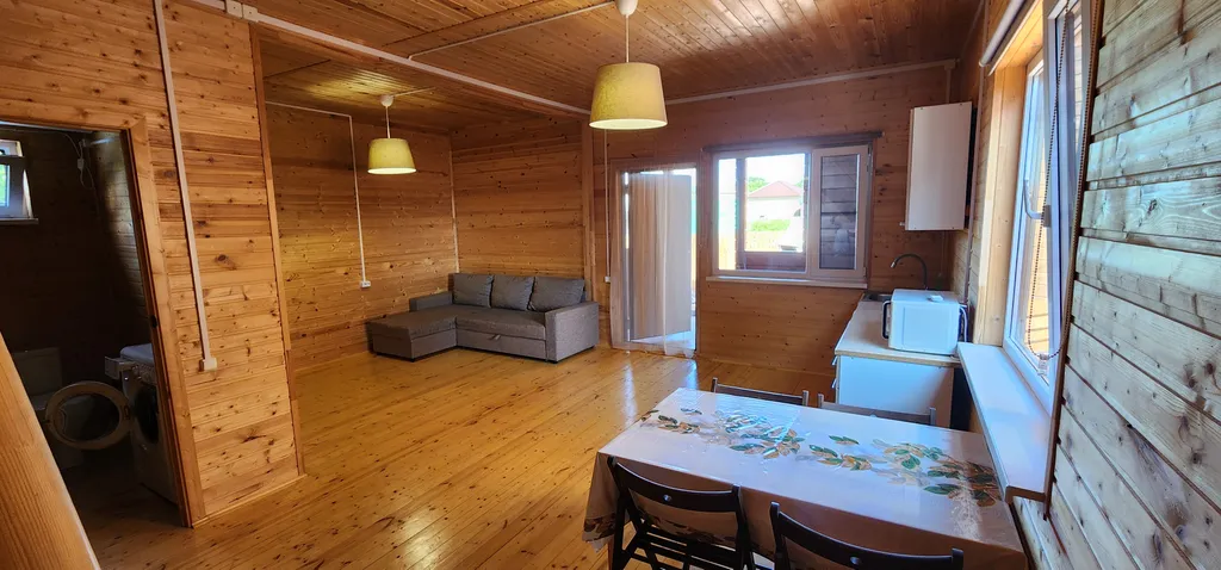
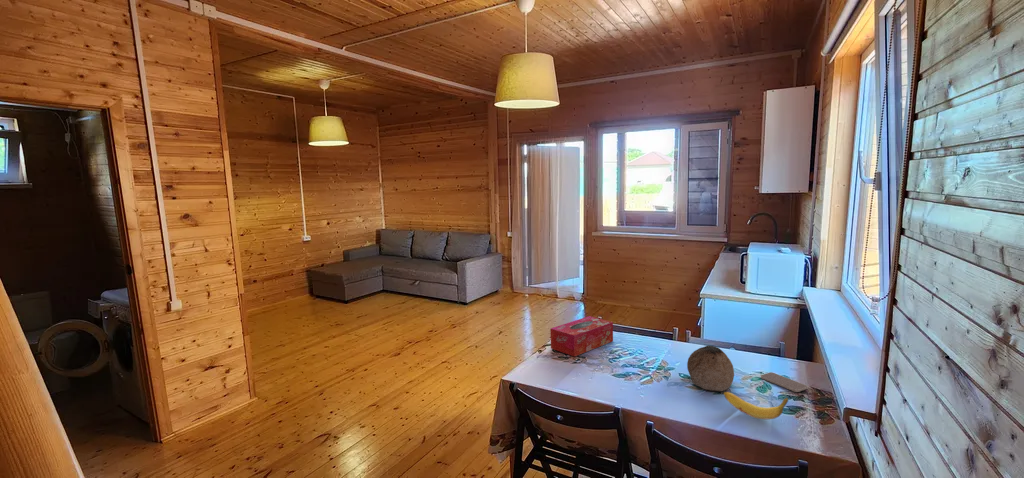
+ bowl [686,344,735,392]
+ banana [723,391,789,420]
+ smartphone [760,371,809,393]
+ tissue box [549,315,614,357]
